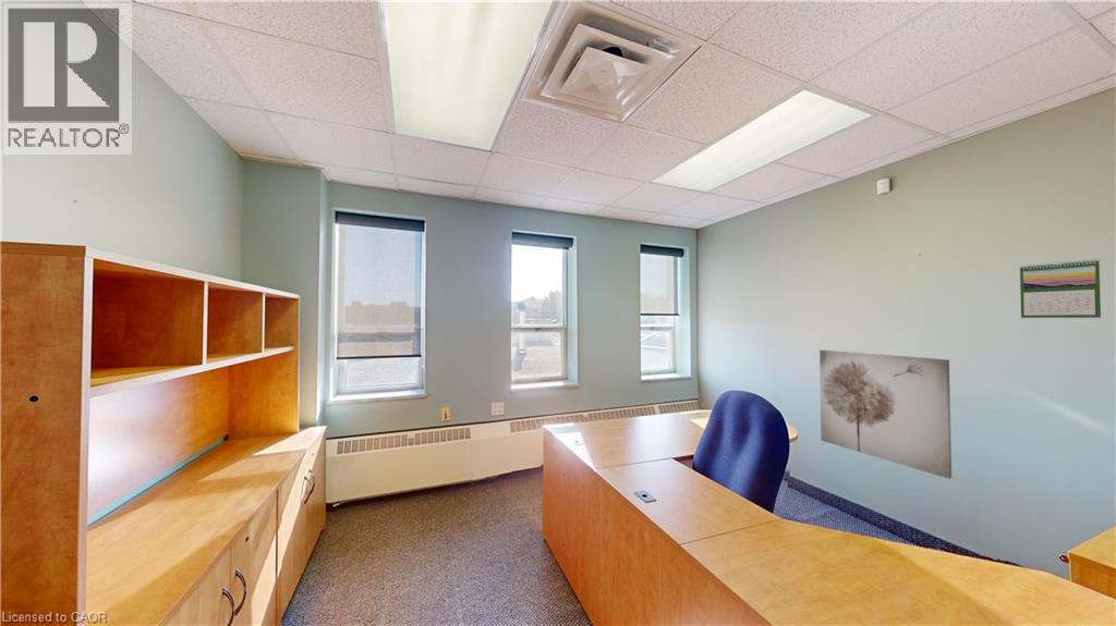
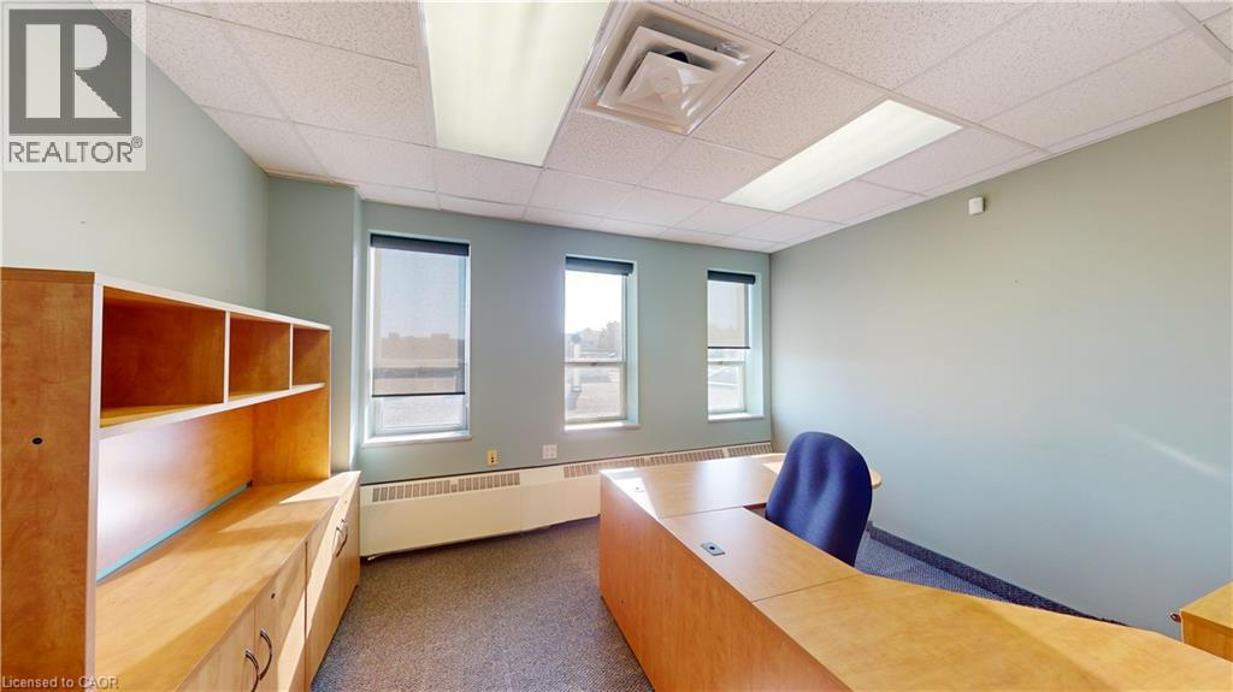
- wall art [818,349,953,480]
- calendar [1019,258,1102,319]
